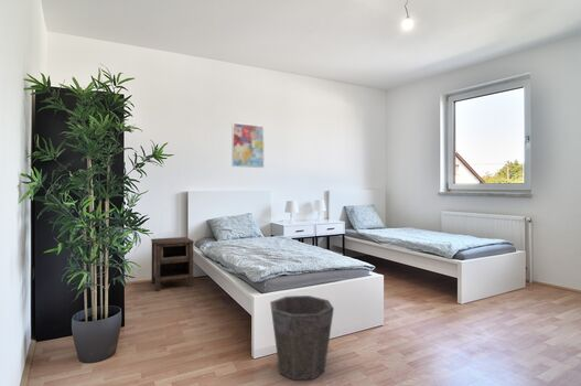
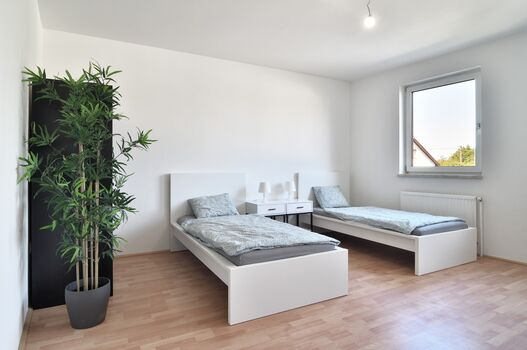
- nightstand [150,236,195,292]
- waste bin [269,294,335,382]
- wall art [230,121,265,169]
